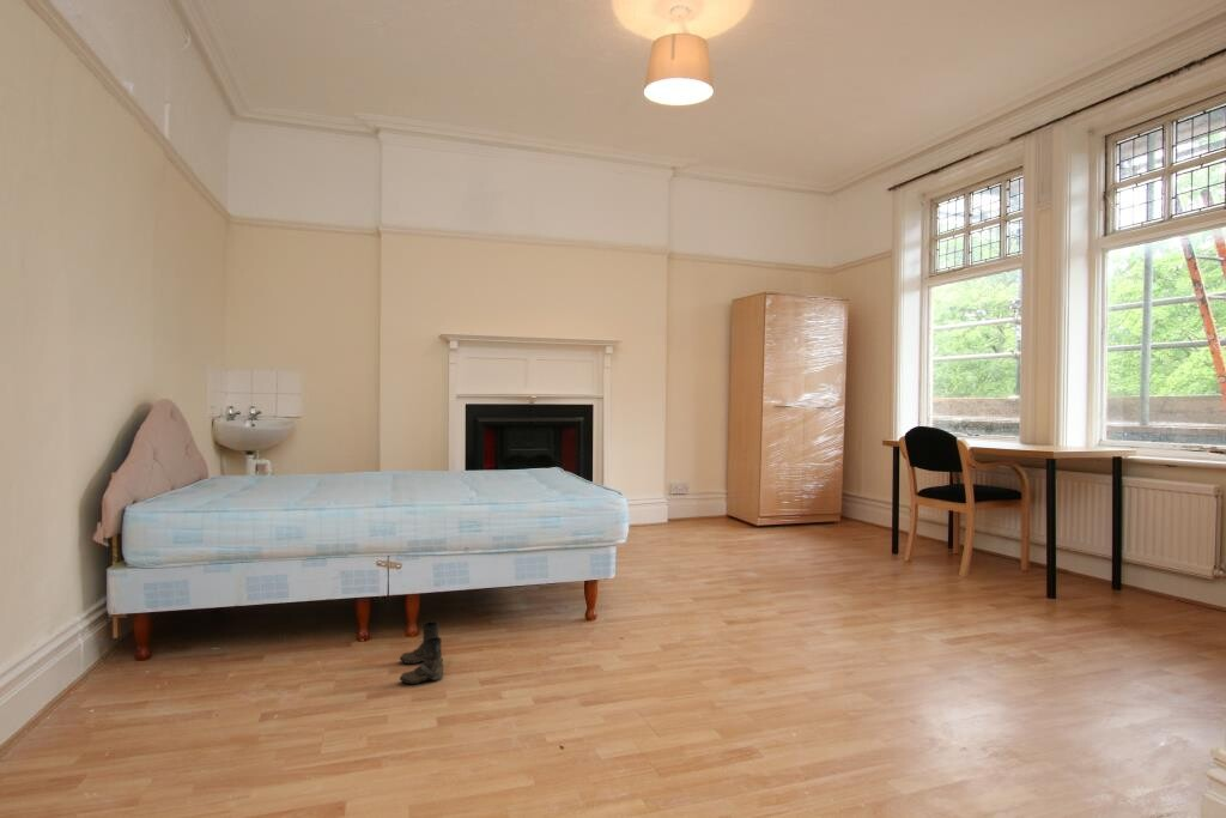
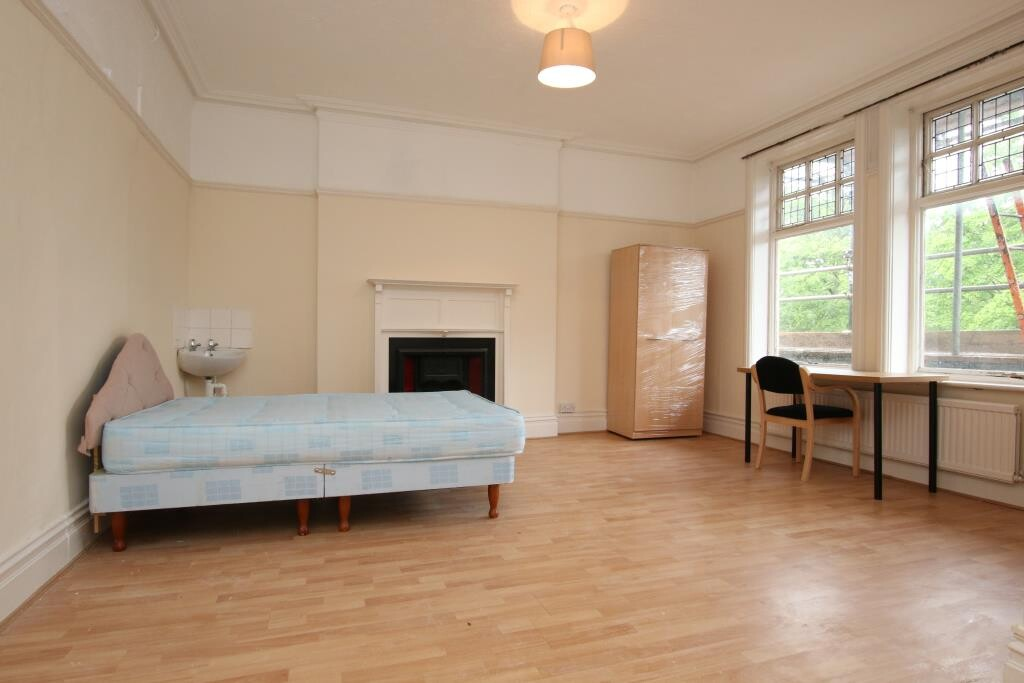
- boots [399,620,444,685]
